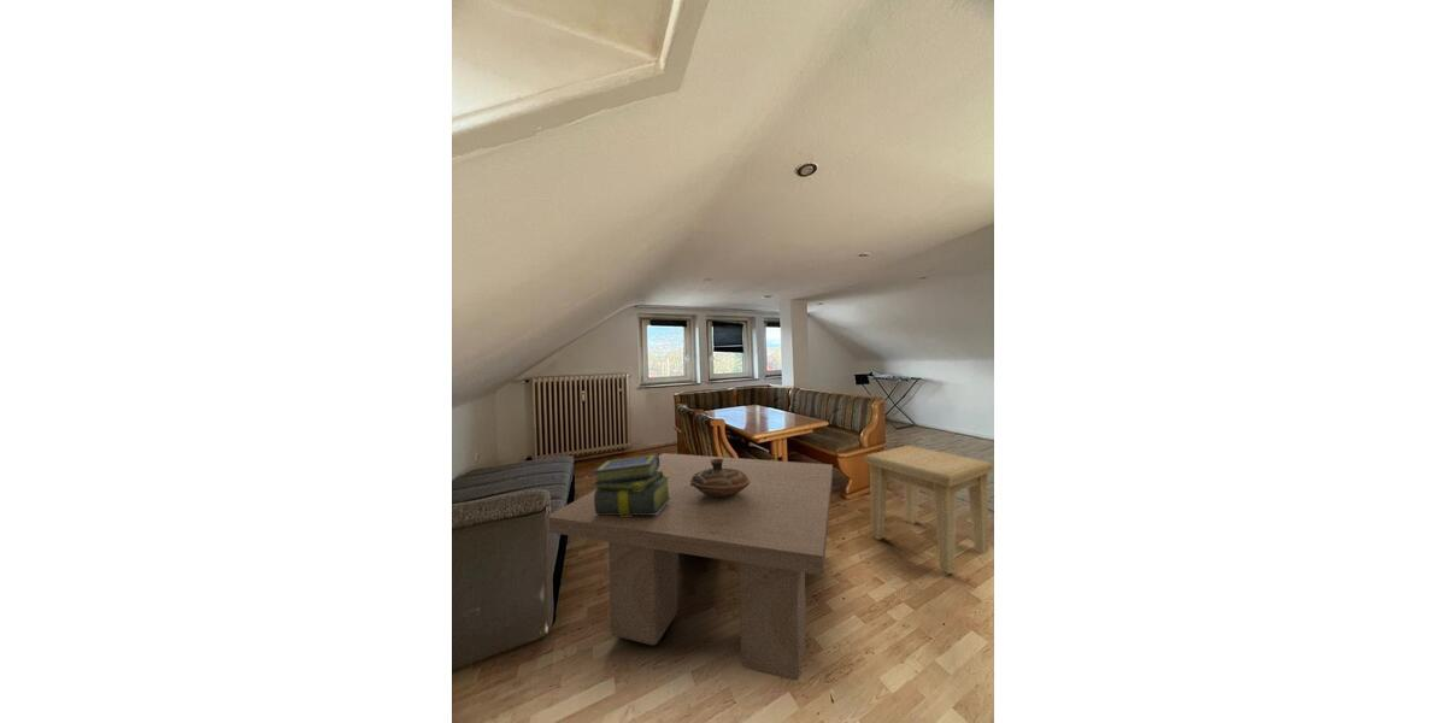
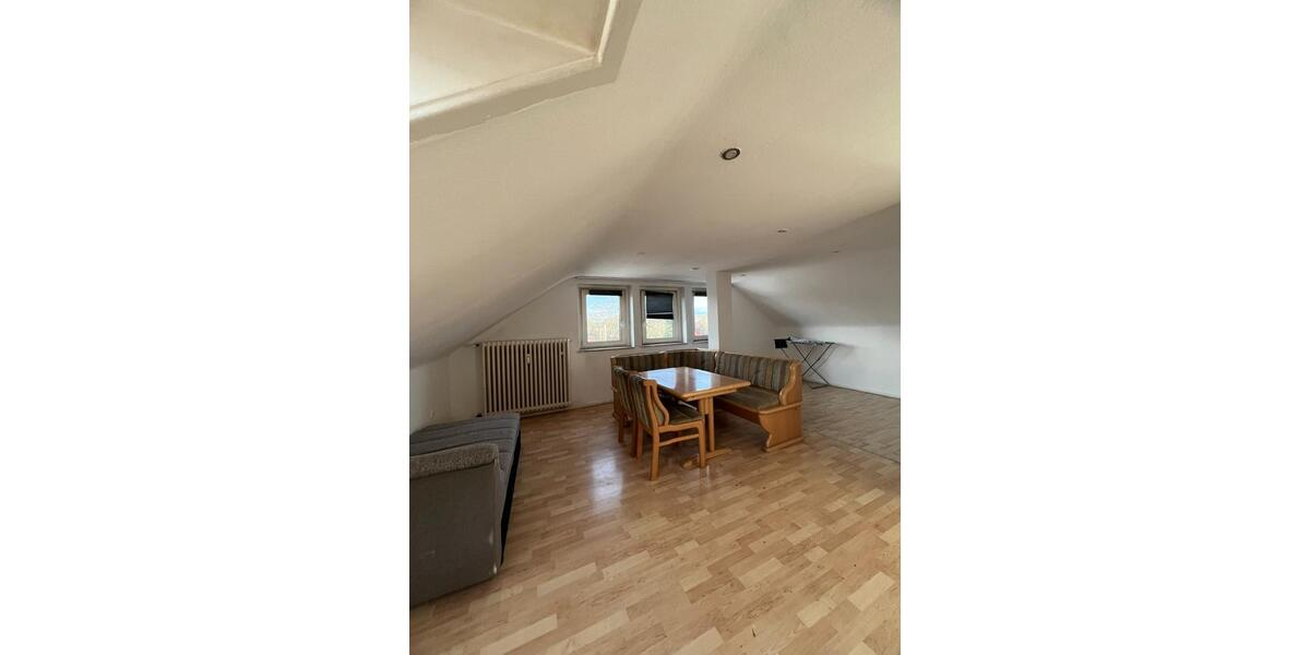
- side table [864,445,994,575]
- coffee table [547,452,834,682]
- decorative bowl [690,459,750,496]
- stack of books [592,454,671,517]
